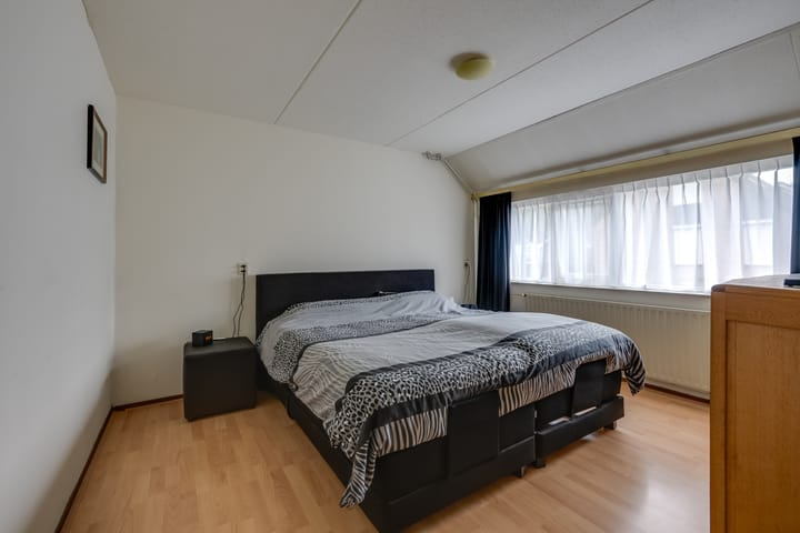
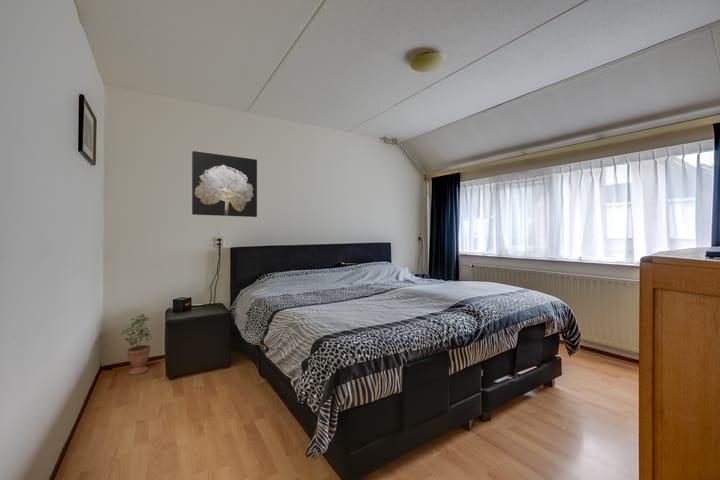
+ wall art [191,150,258,218]
+ potted plant [120,311,153,376]
